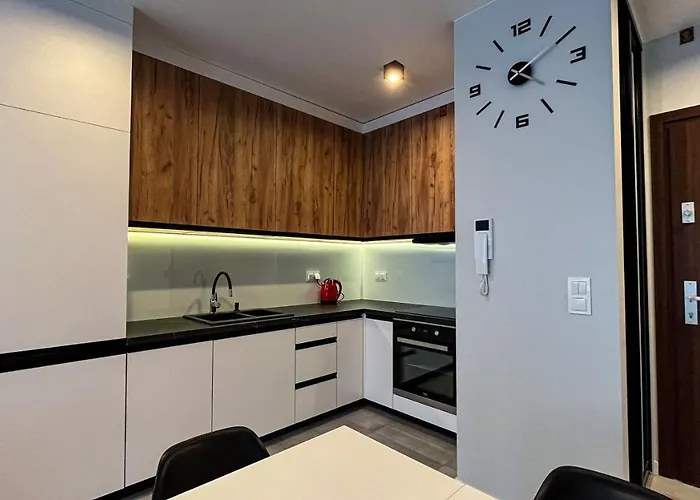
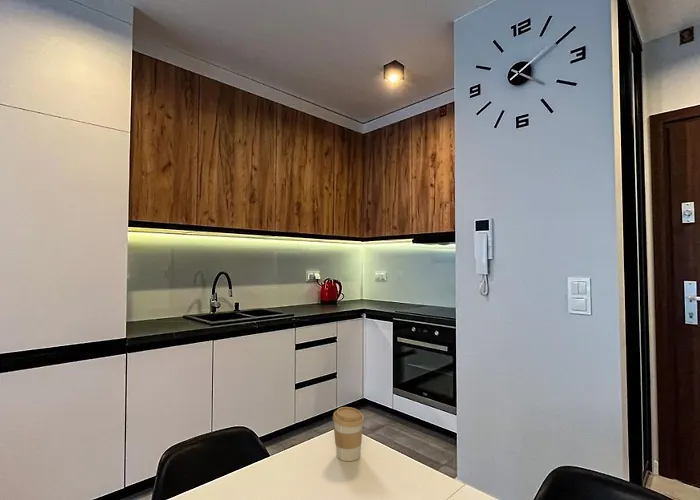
+ coffee cup [332,406,365,462]
